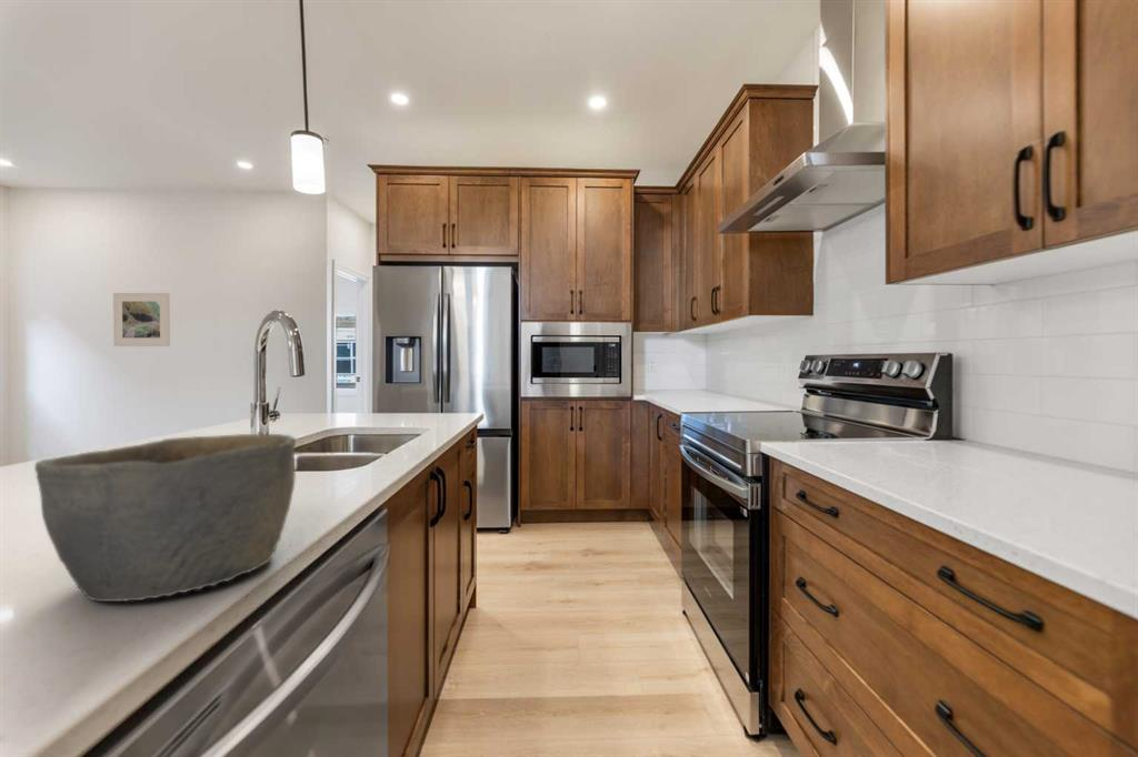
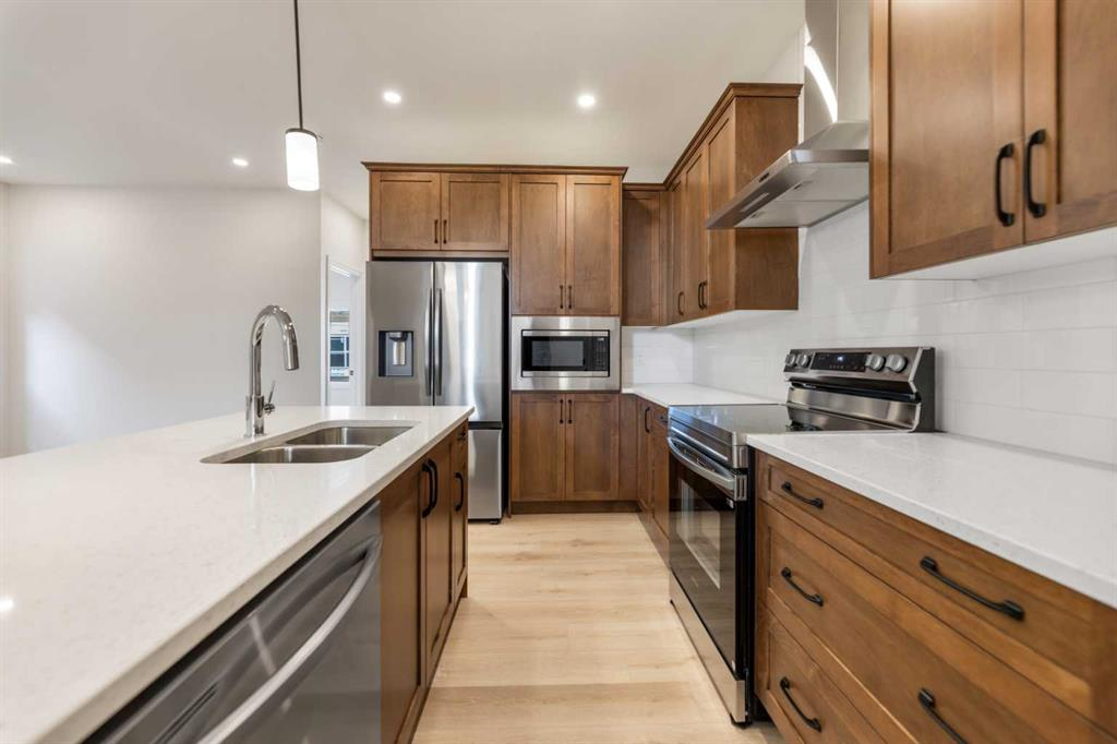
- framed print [112,292,171,347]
- bowl [33,433,297,603]
